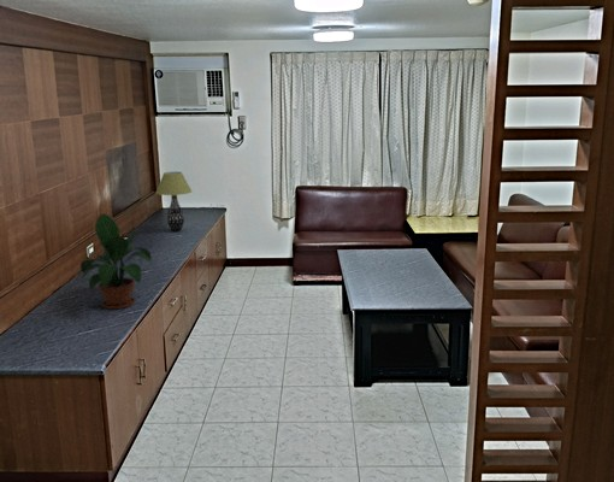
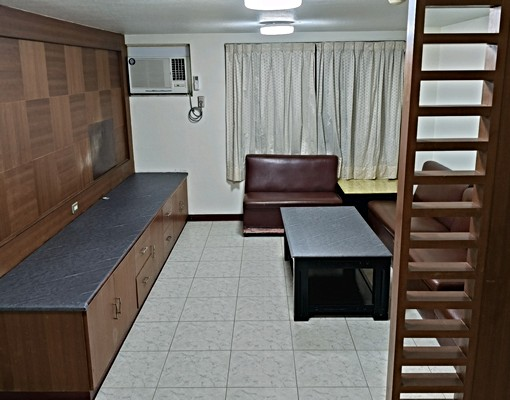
- table lamp [154,171,193,233]
- potted plant [79,212,155,310]
